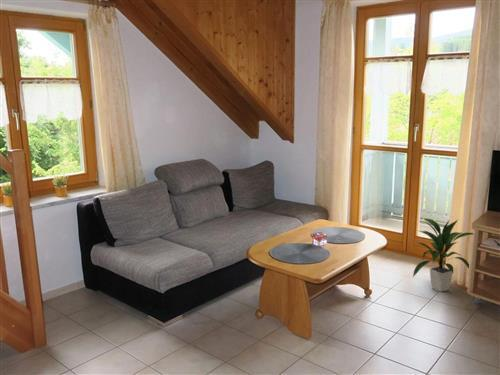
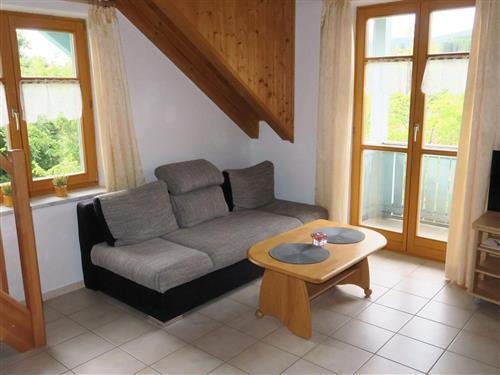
- indoor plant [411,217,474,293]
